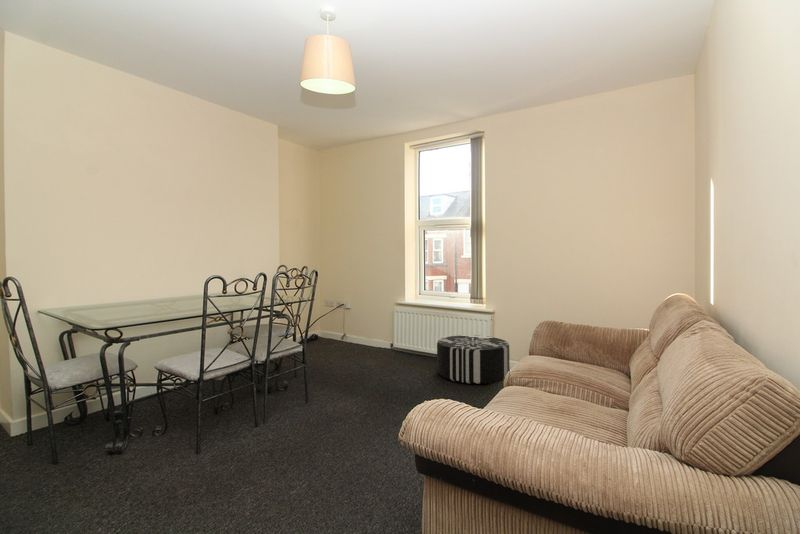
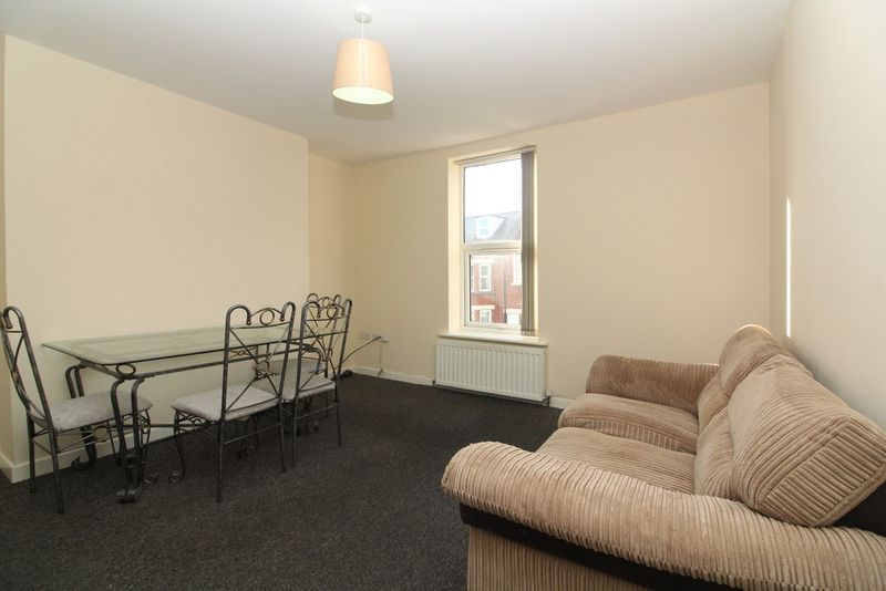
- pouf [436,335,510,385]
